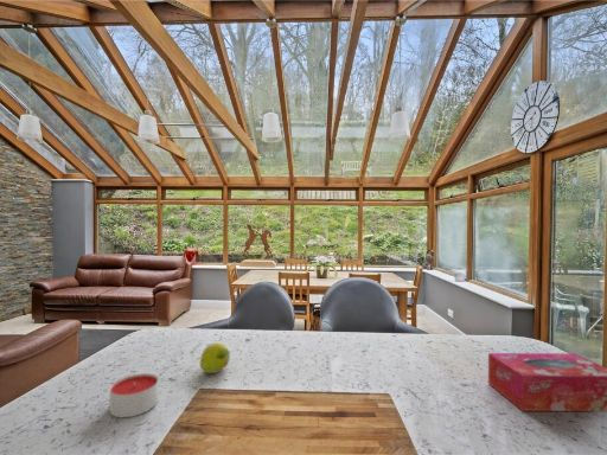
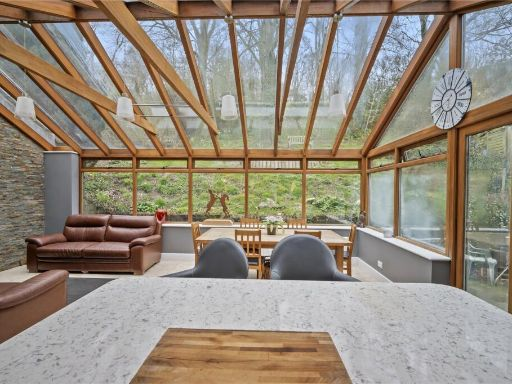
- candle [108,372,159,418]
- tissue box [487,352,607,412]
- fruit [199,341,231,374]
